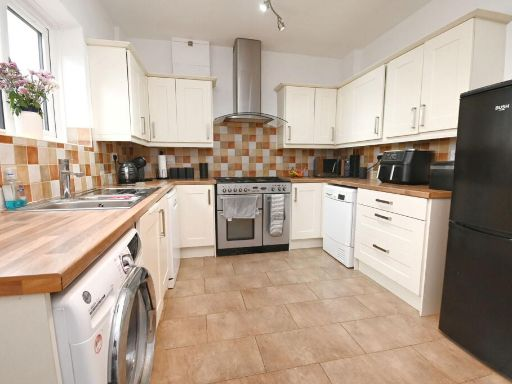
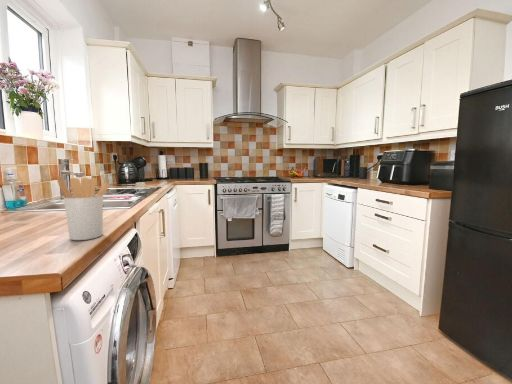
+ utensil holder [56,175,111,241]
